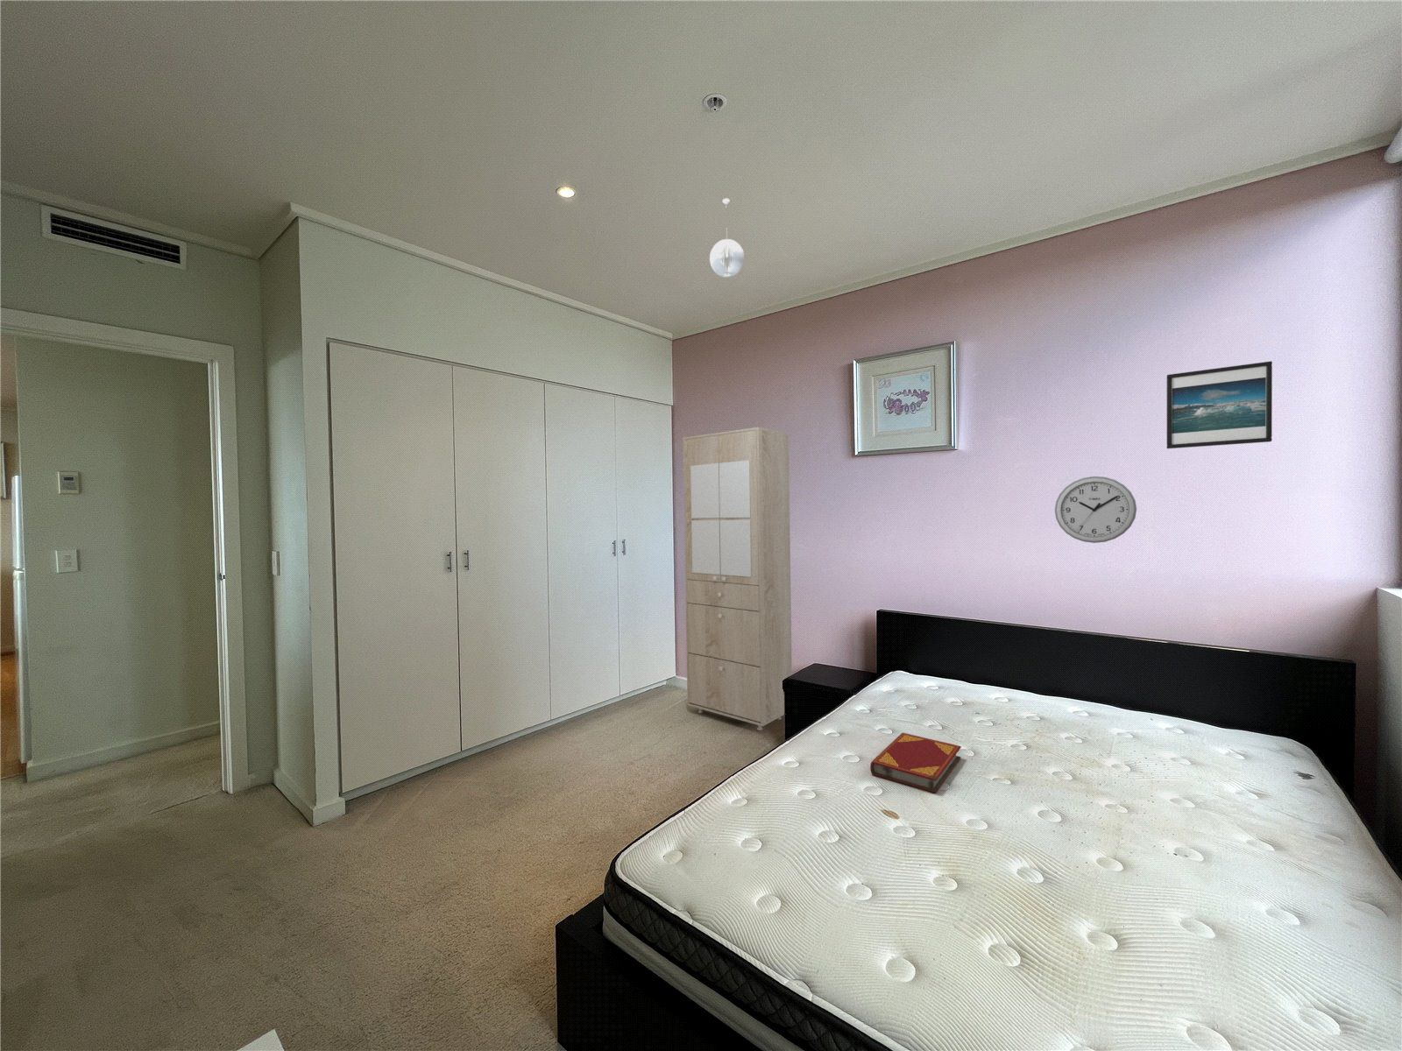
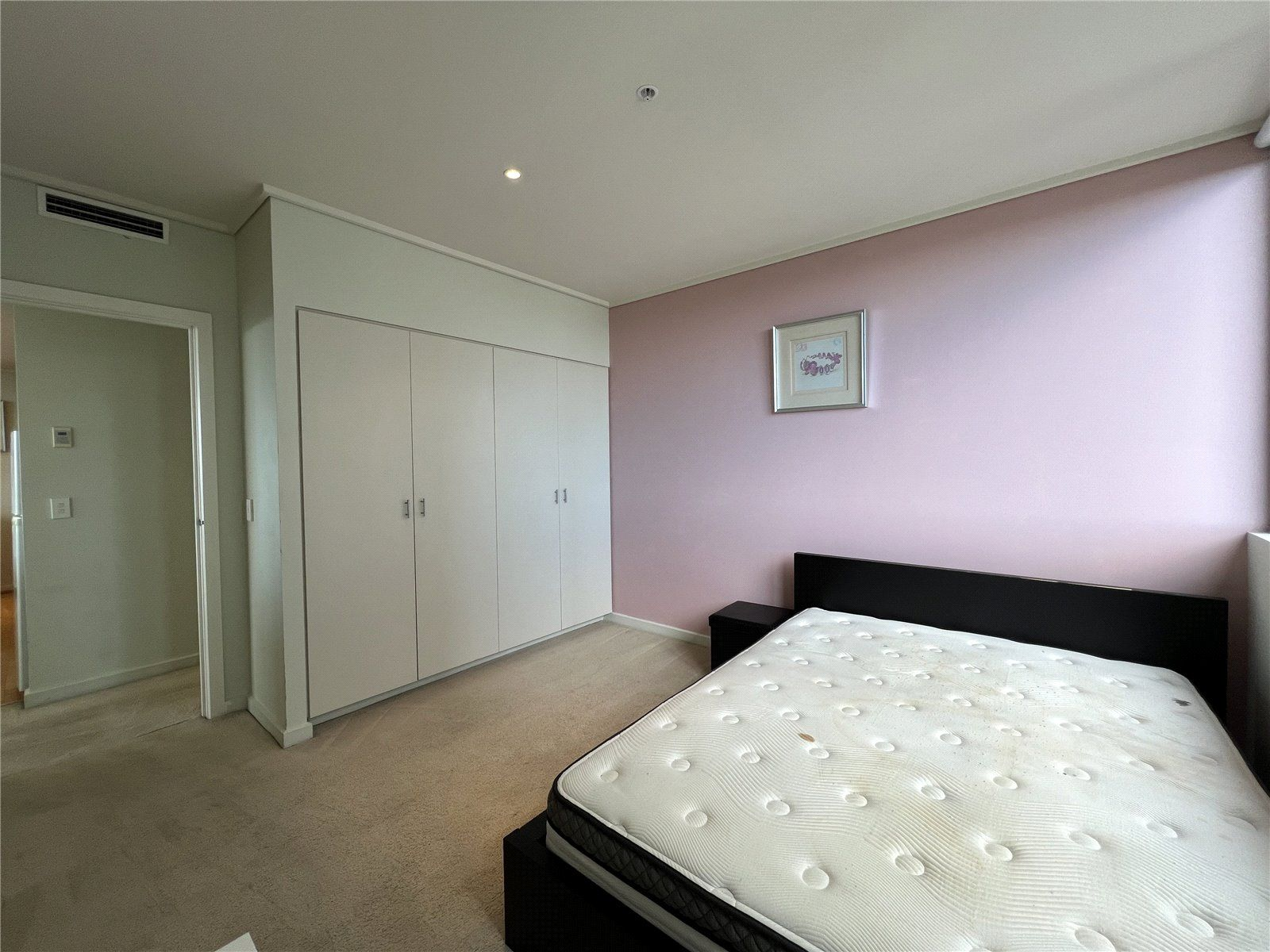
- cabinet [682,426,793,731]
- pendant light [709,198,745,278]
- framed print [1166,360,1273,449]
- wall clock [1054,476,1137,544]
- hardback book [869,732,963,794]
